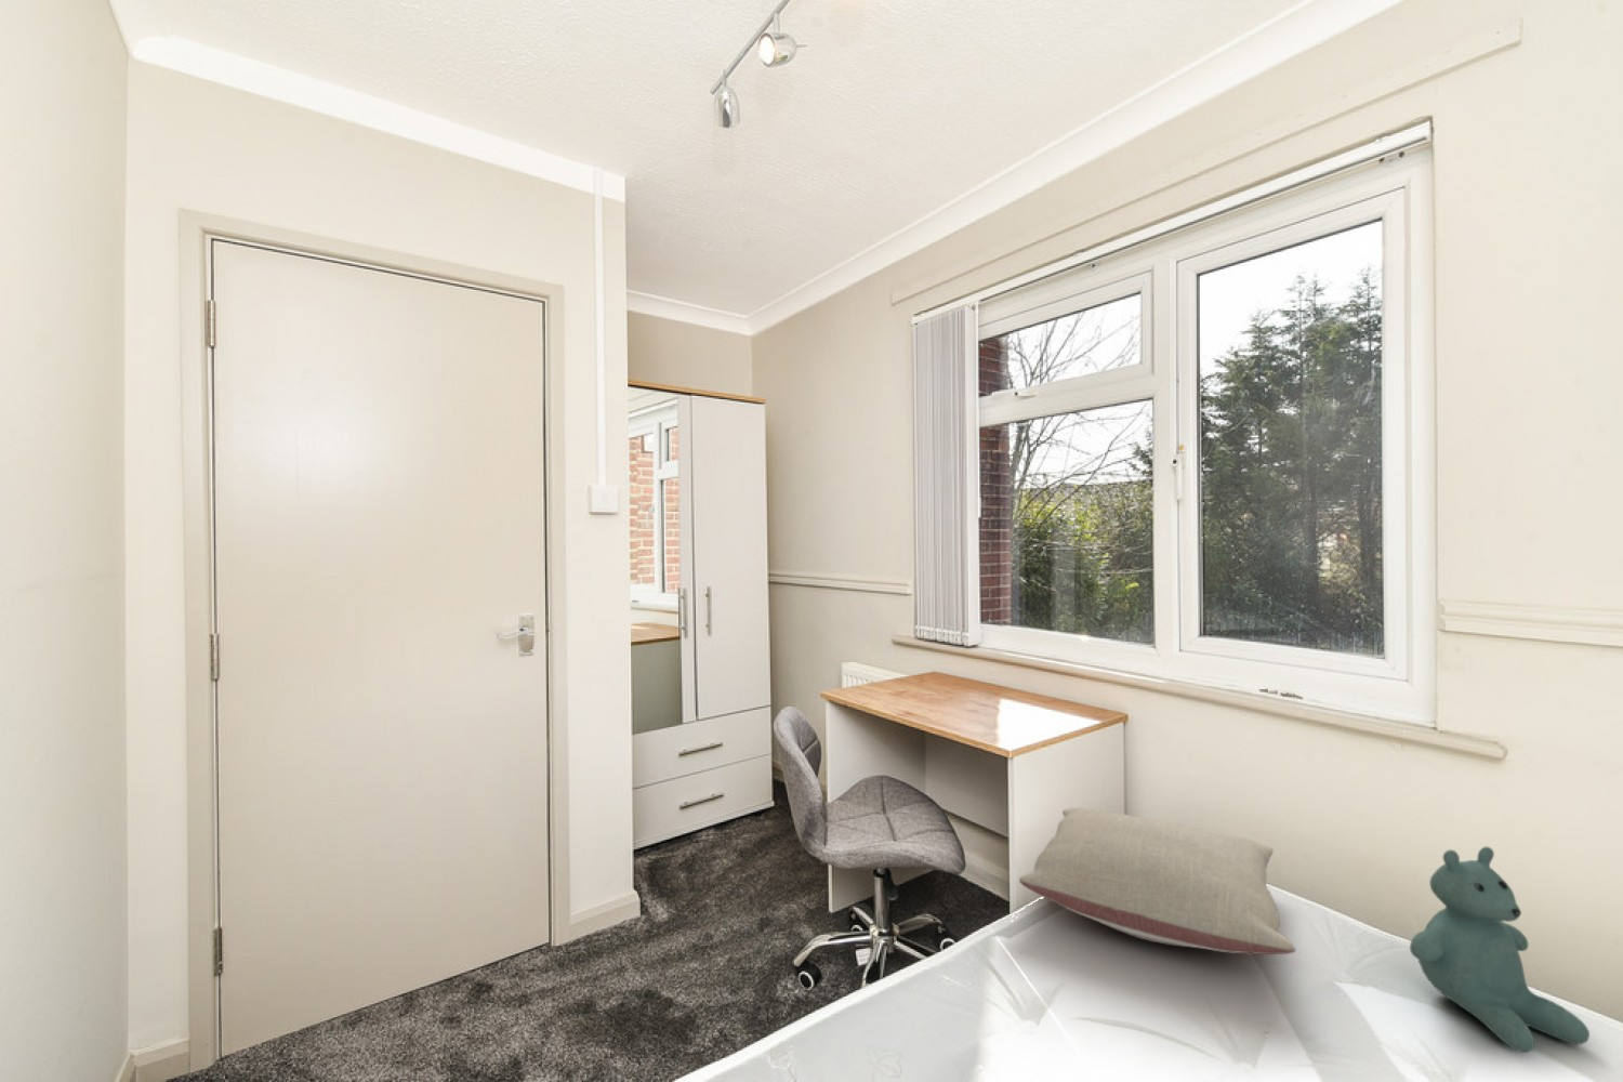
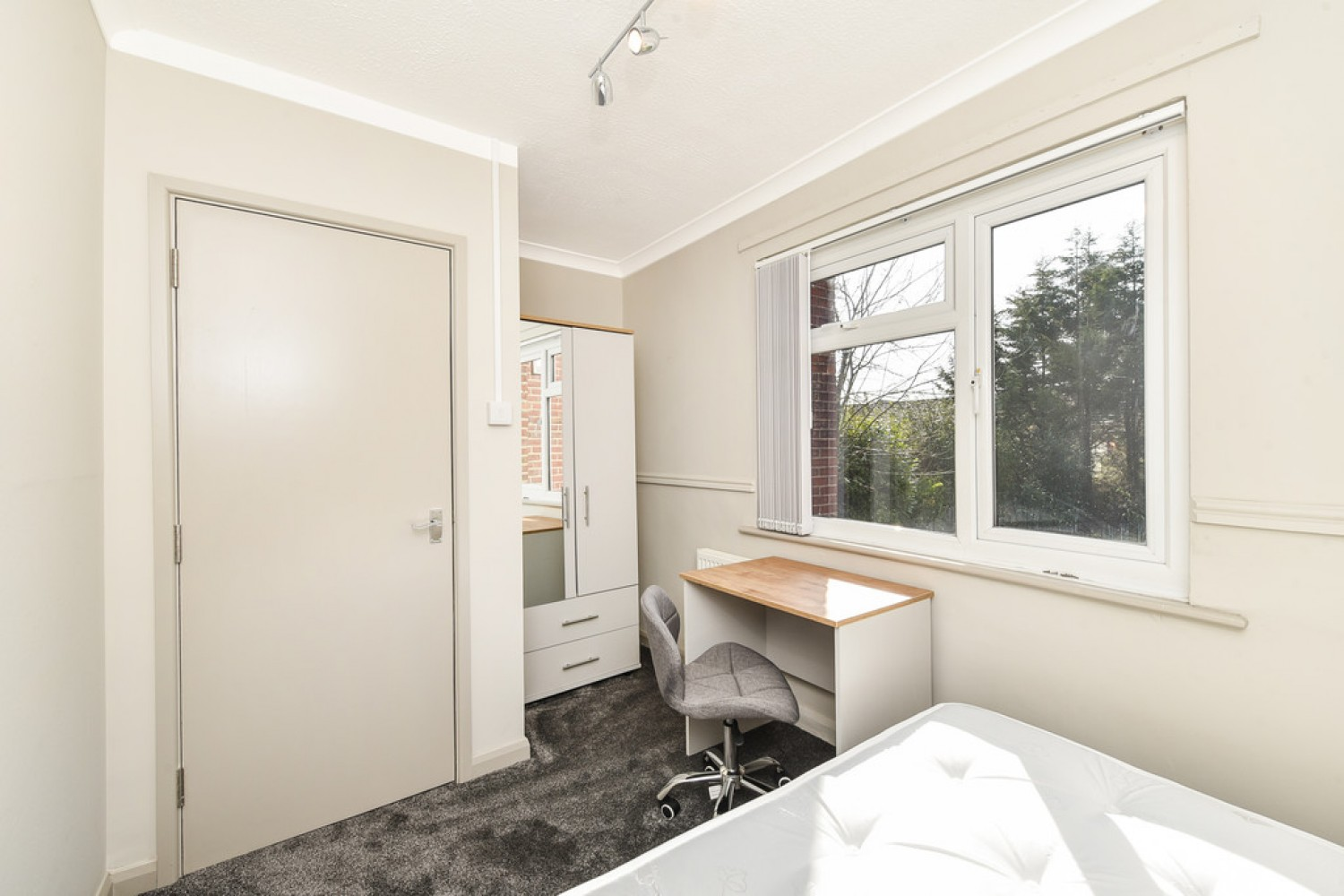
- pillow [1018,807,1296,955]
- stuffed bear [1409,847,1590,1054]
